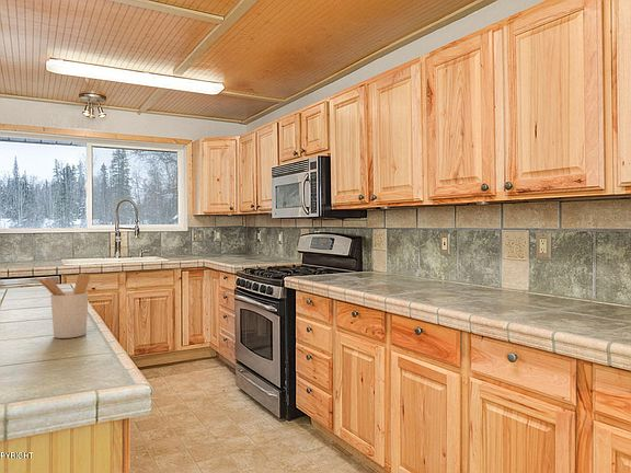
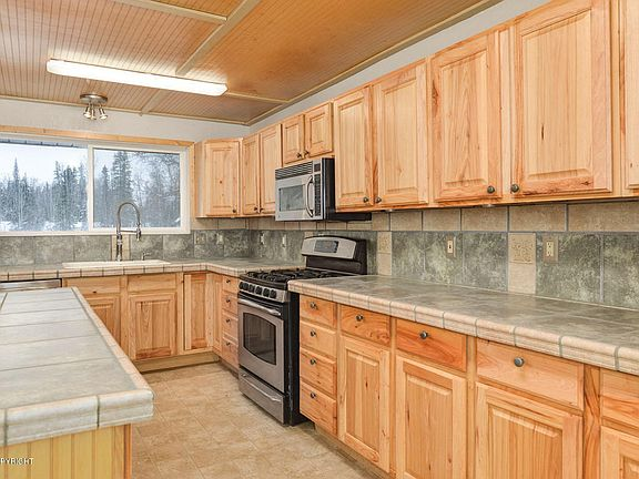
- utensil holder [35,273,91,339]
